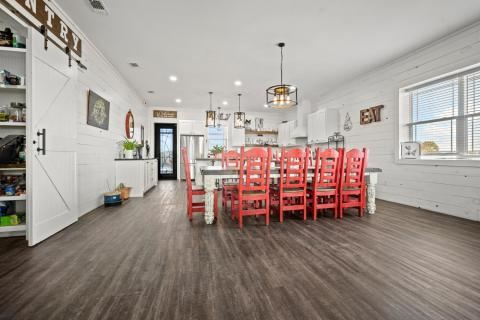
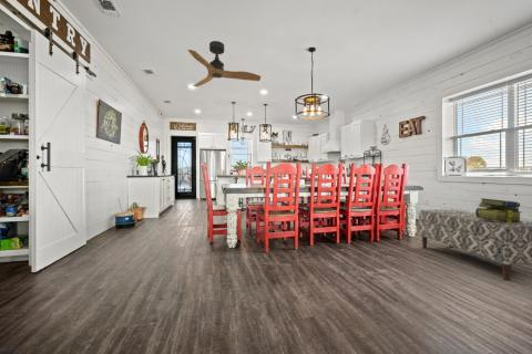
+ bench [418,208,532,282]
+ ceiling fan [187,40,262,87]
+ stack of books [474,197,523,222]
